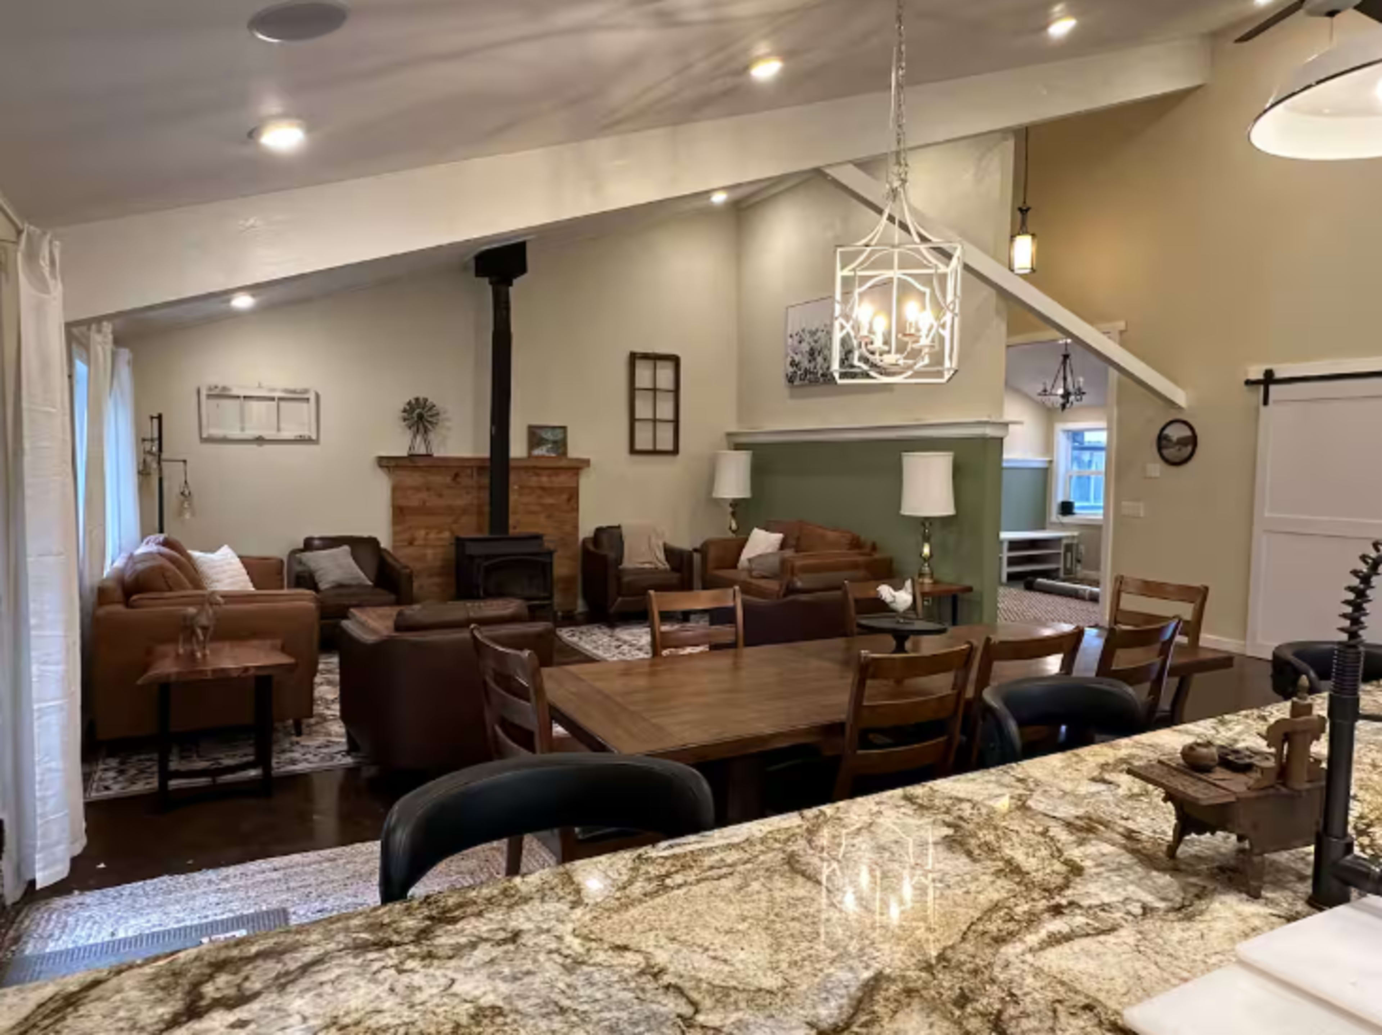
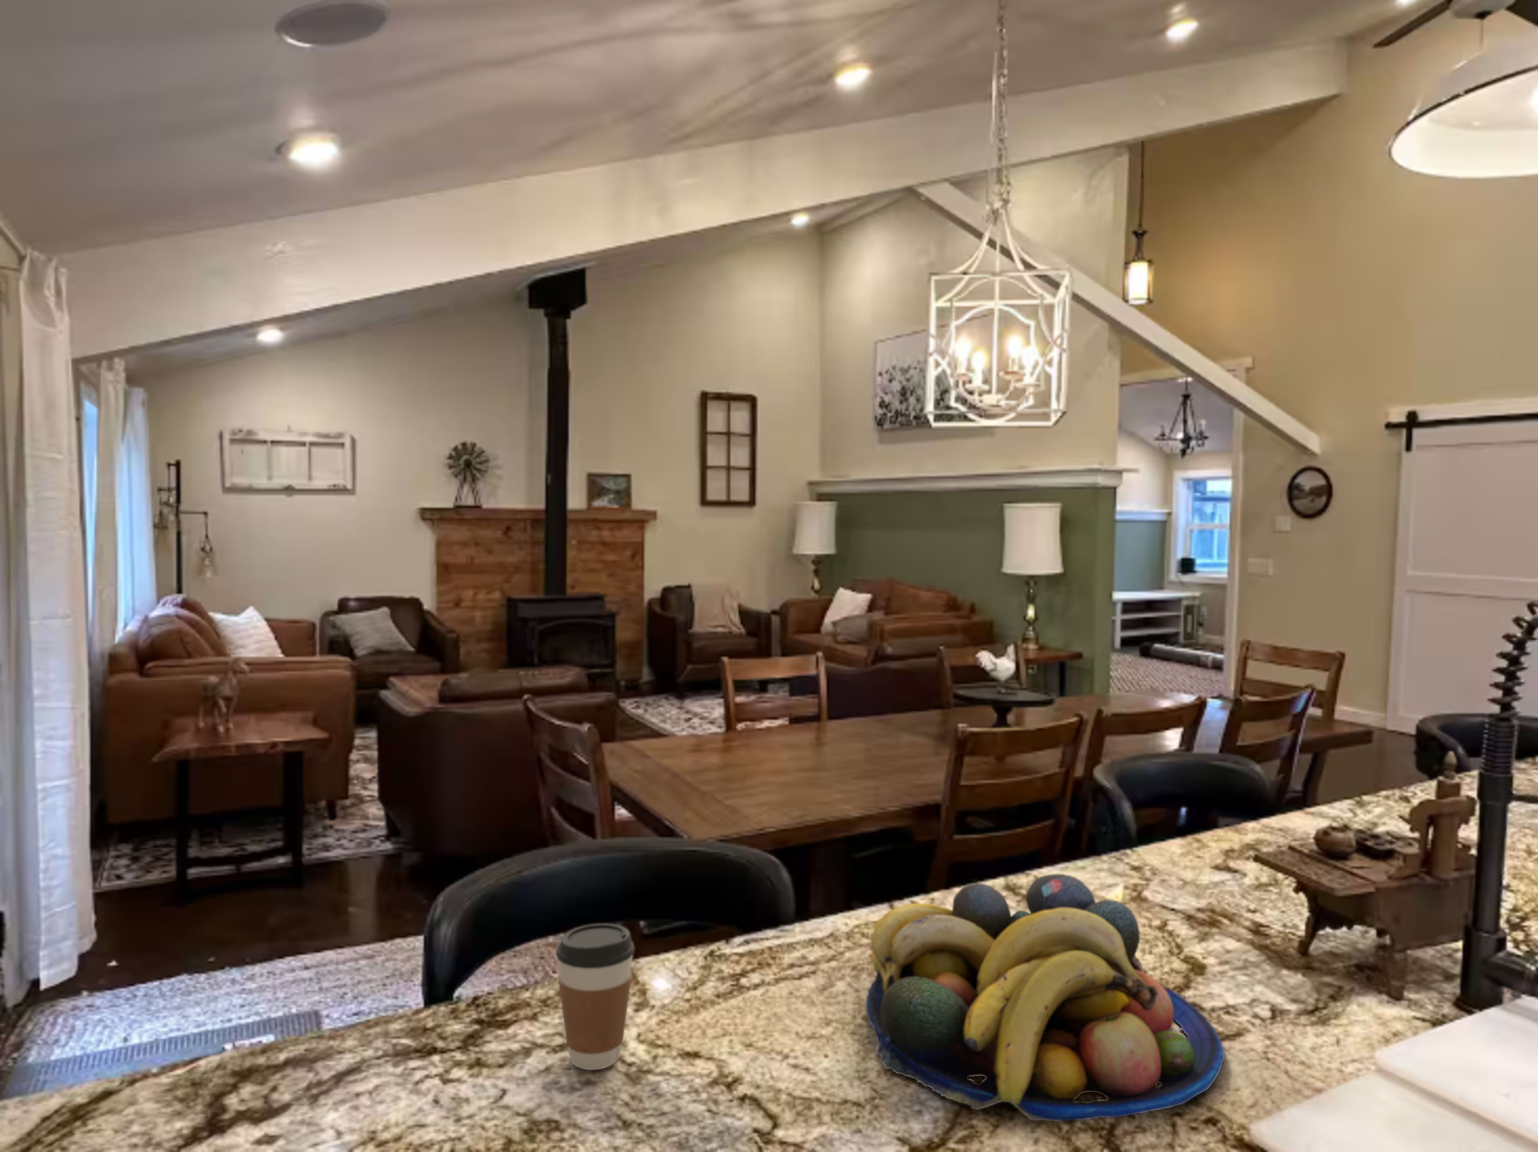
+ coffee cup [555,923,635,1070]
+ fruit bowl [865,874,1225,1122]
